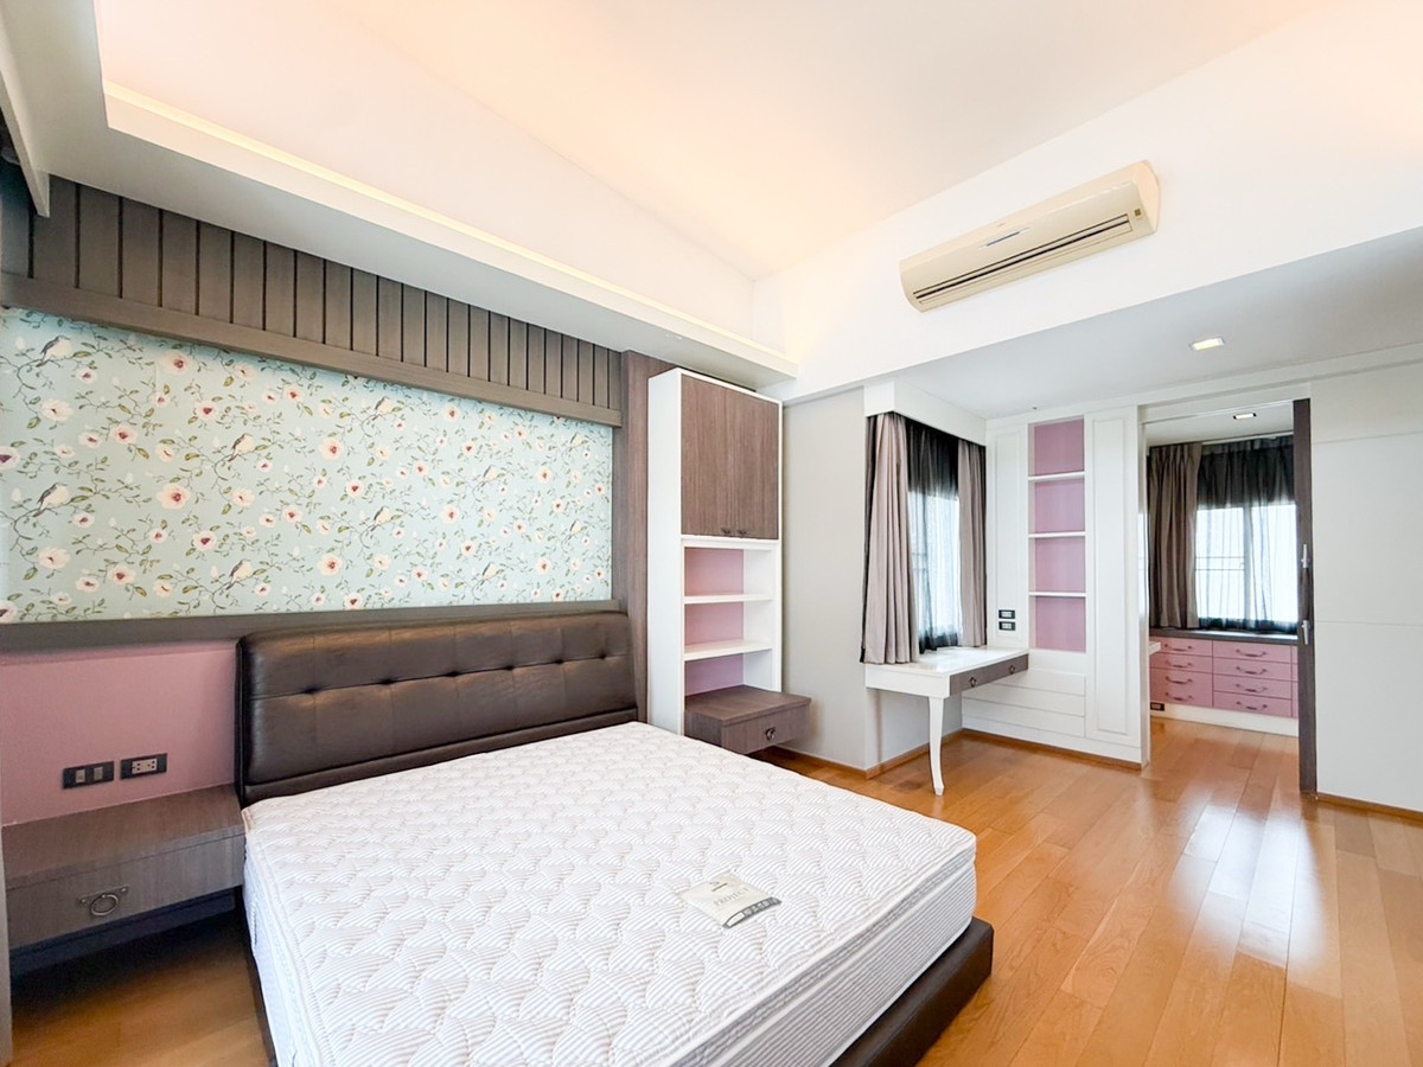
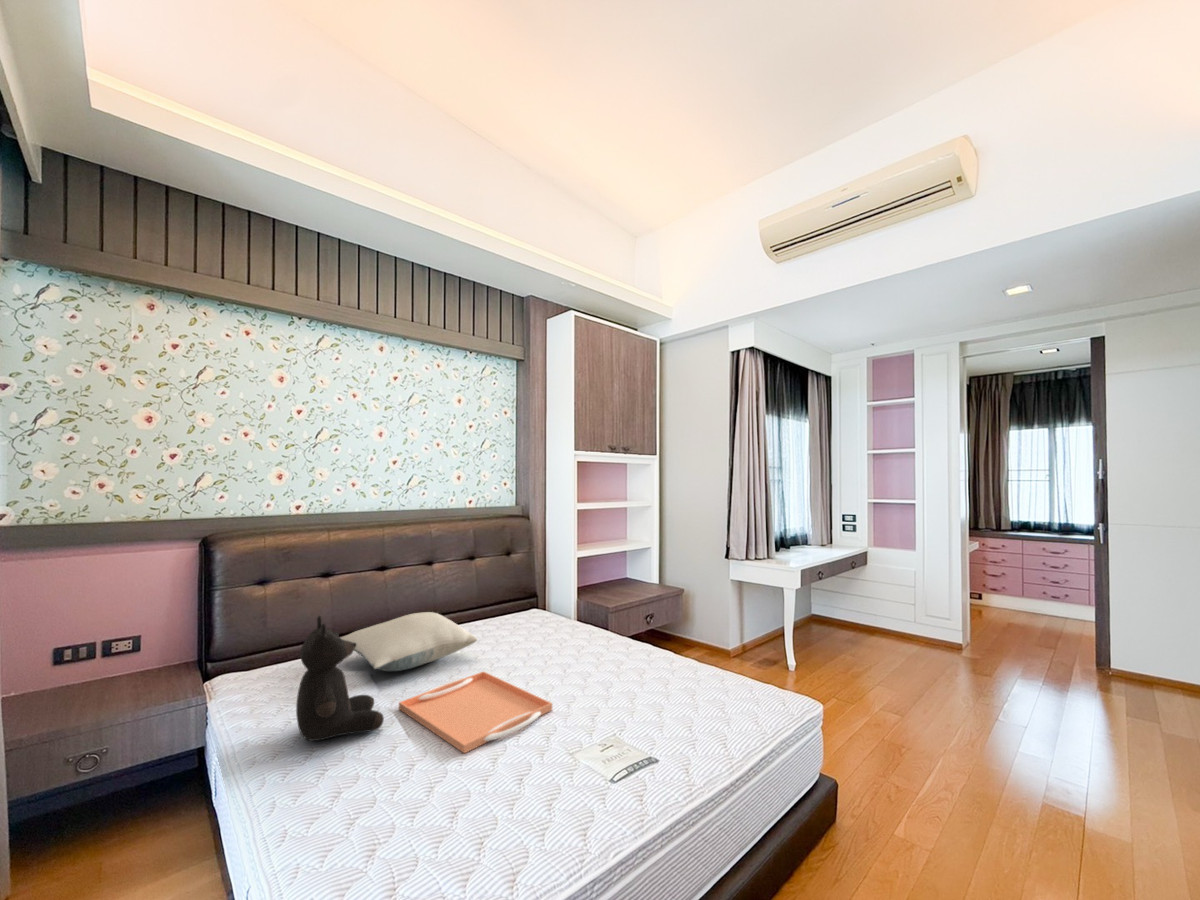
+ serving tray [398,670,553,754]
+ teddy bear [295,615,385,742]
+ pillow [340,611,478,672]
